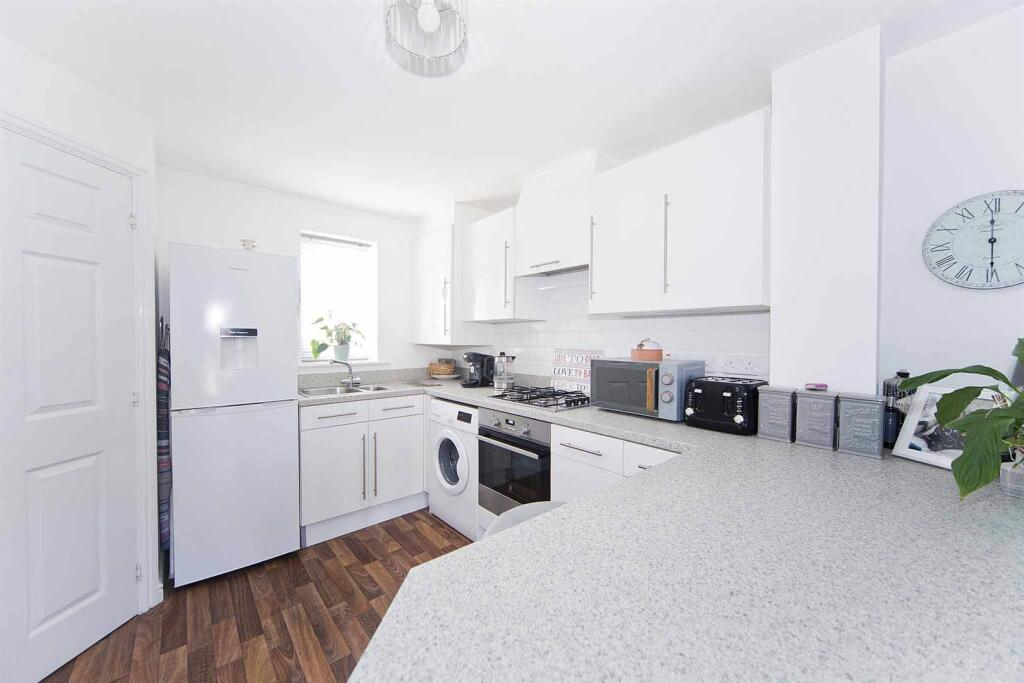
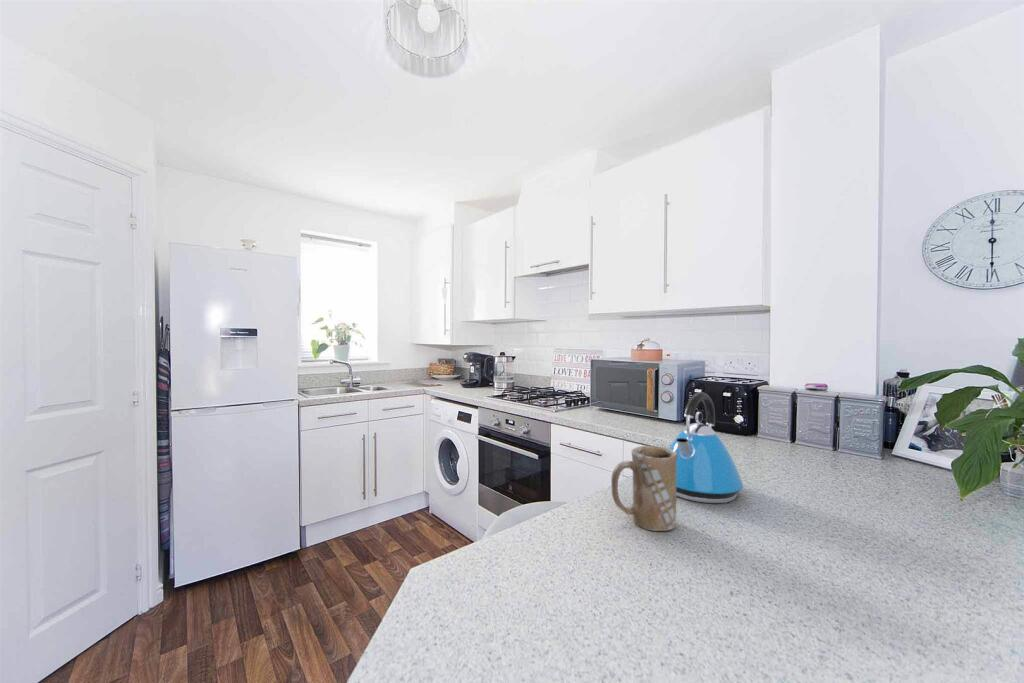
+ mug [610,445,678,532]
+ kettle [668,391,744,504]
